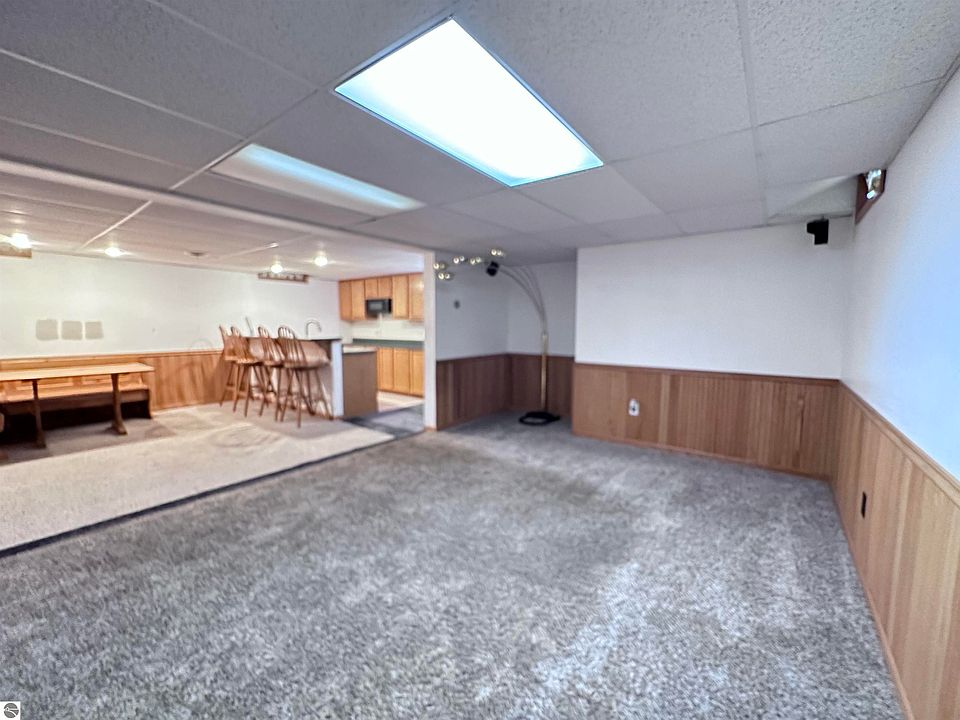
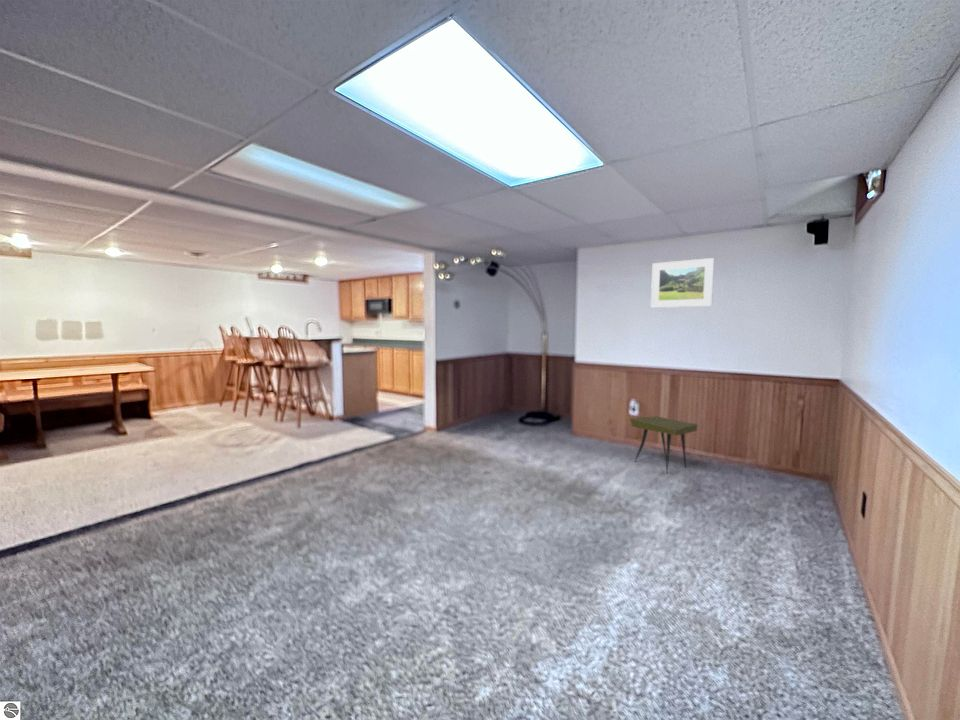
+ side table [629,415,698,475]
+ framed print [650,257,715,309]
